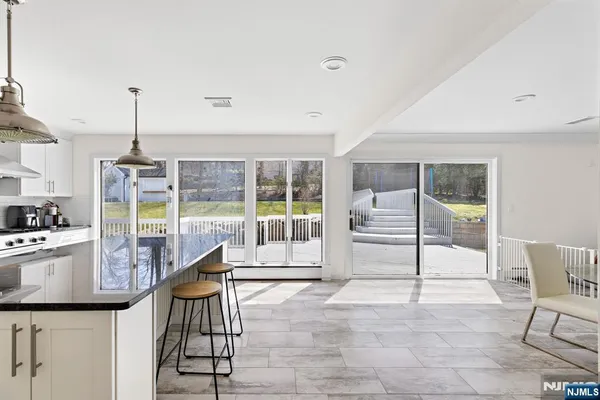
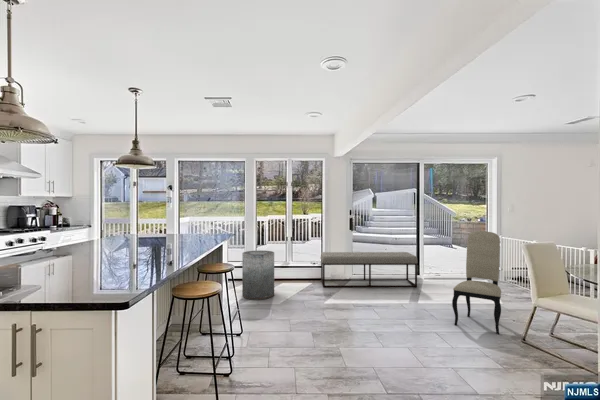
+ trash can [241,249,275,301]
+ bench [319,251,418,288]
+ dining chair [451,230,502,335]
